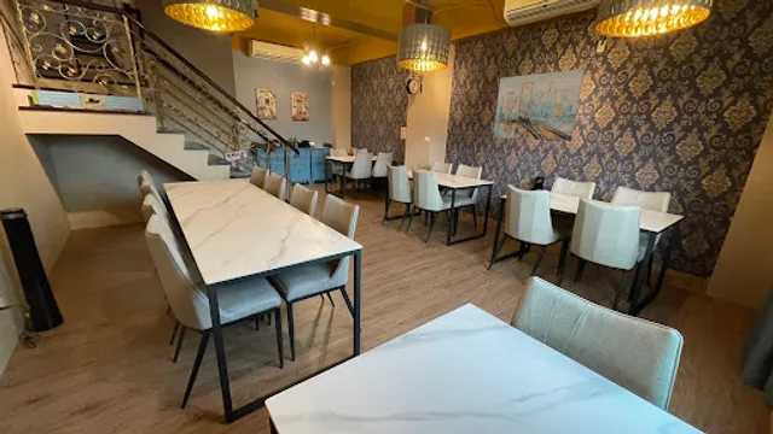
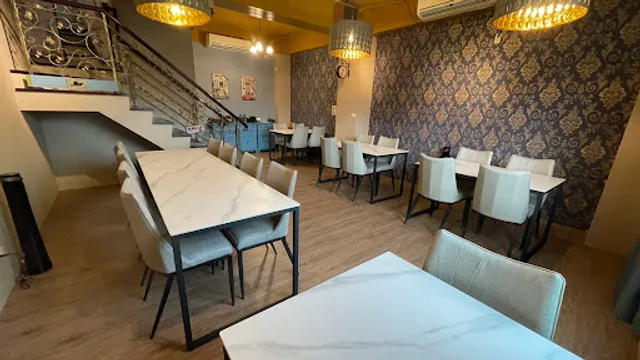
- wall art [492,68,586,142]
